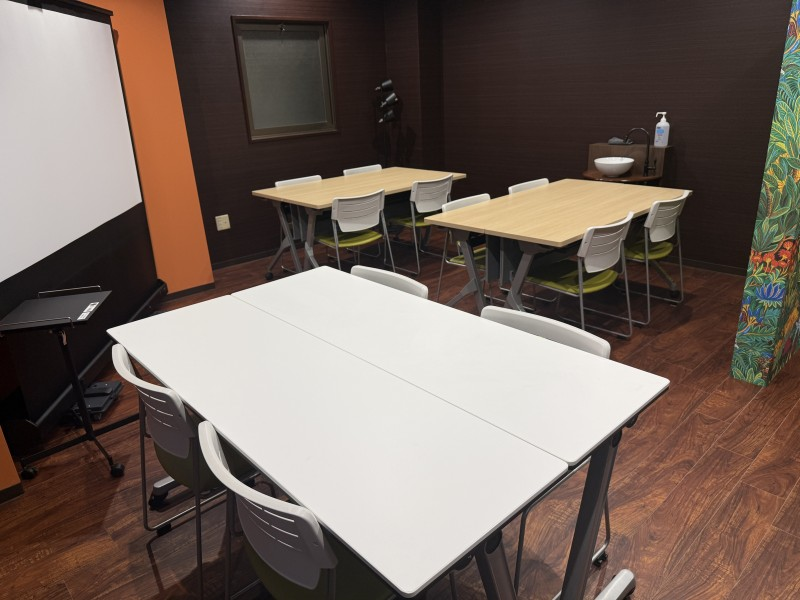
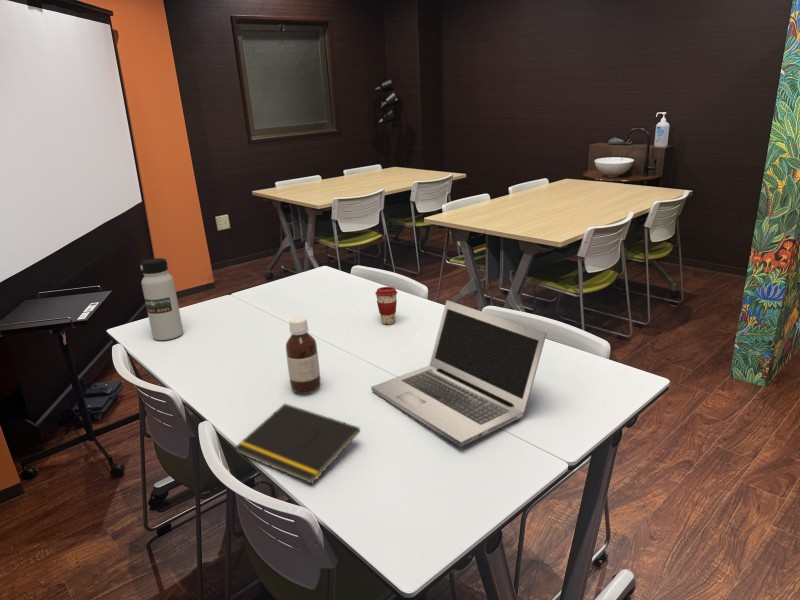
+ notepad [233,403,361,485]
+ water bottle [139,257,184,341]
+ laptop [370,299,548,448]
+ bottle [285,316,321,395]
+ coffee cup [374,286,398,325]
